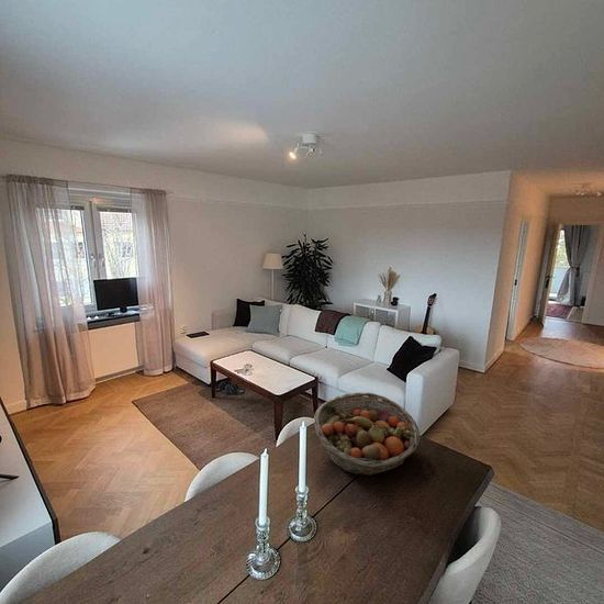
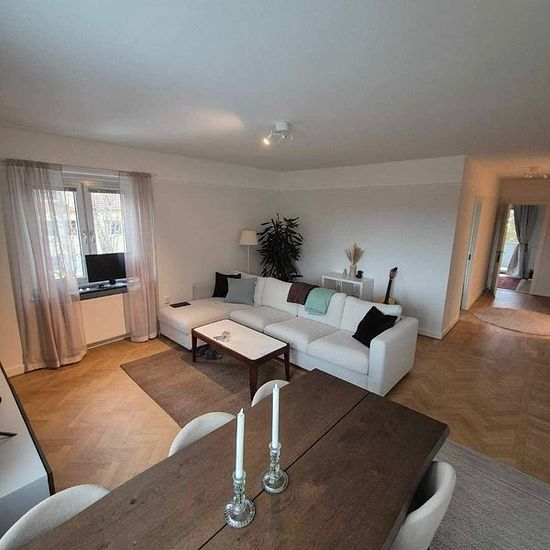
- fruit basket [313,391,422,477]
